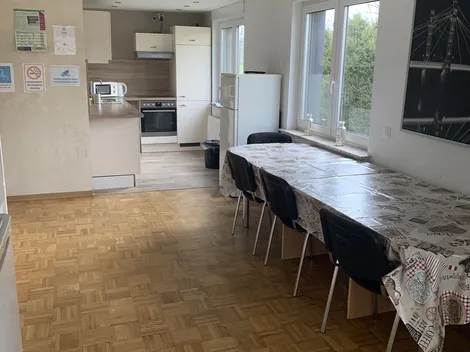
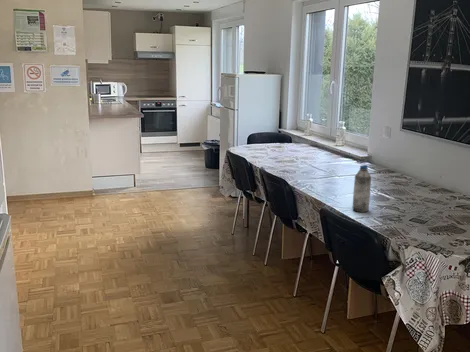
+ water bottle [351,164,372,213]
